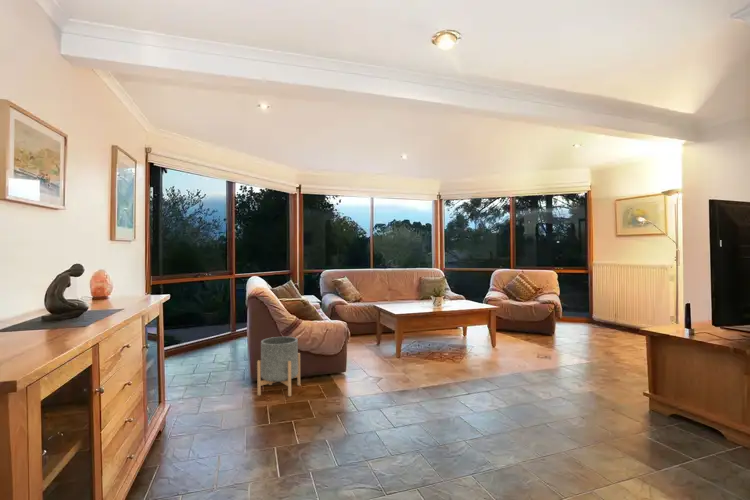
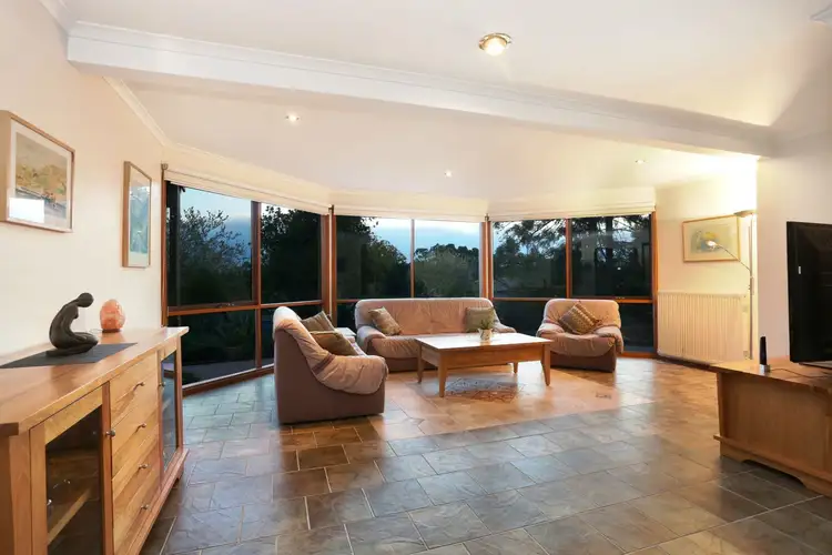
- planter [256,336,301,397]
